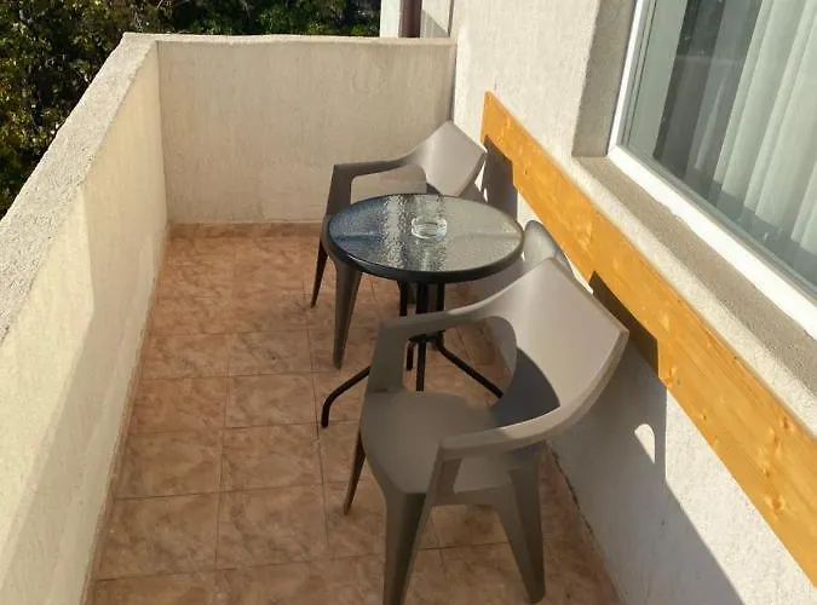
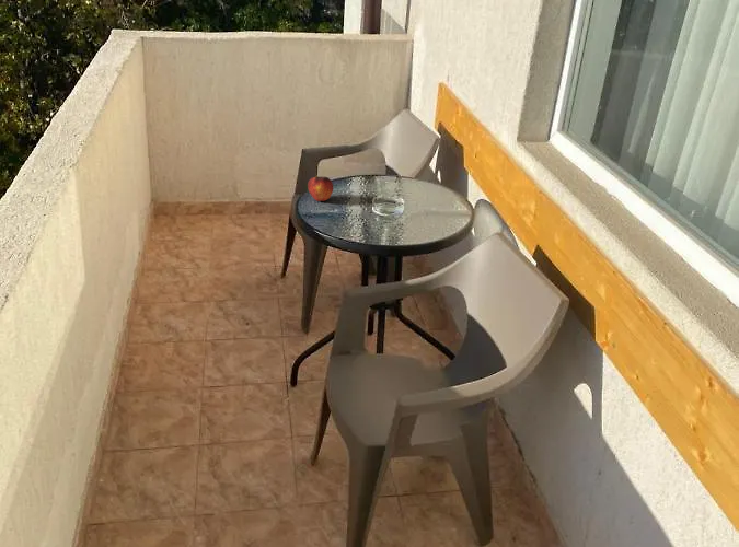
+ fruit [307,175,334,202]
